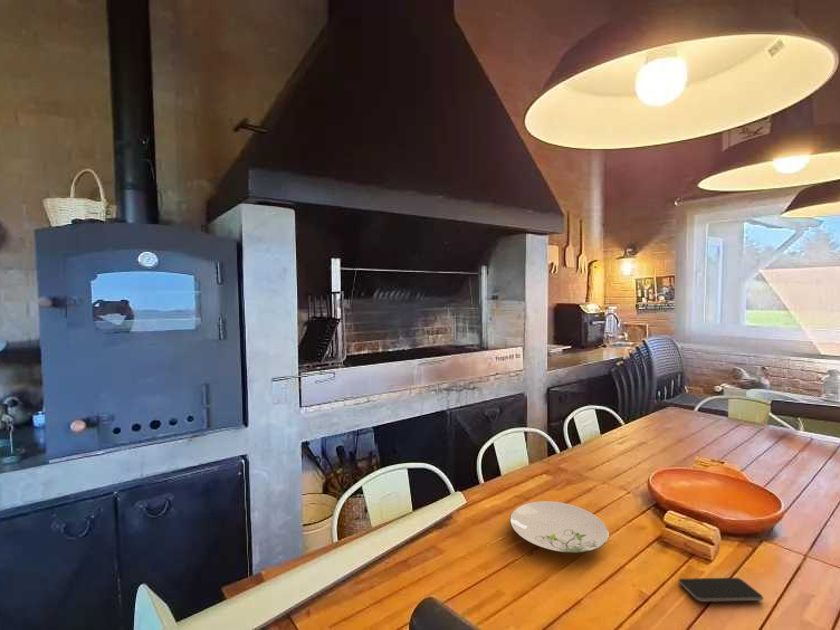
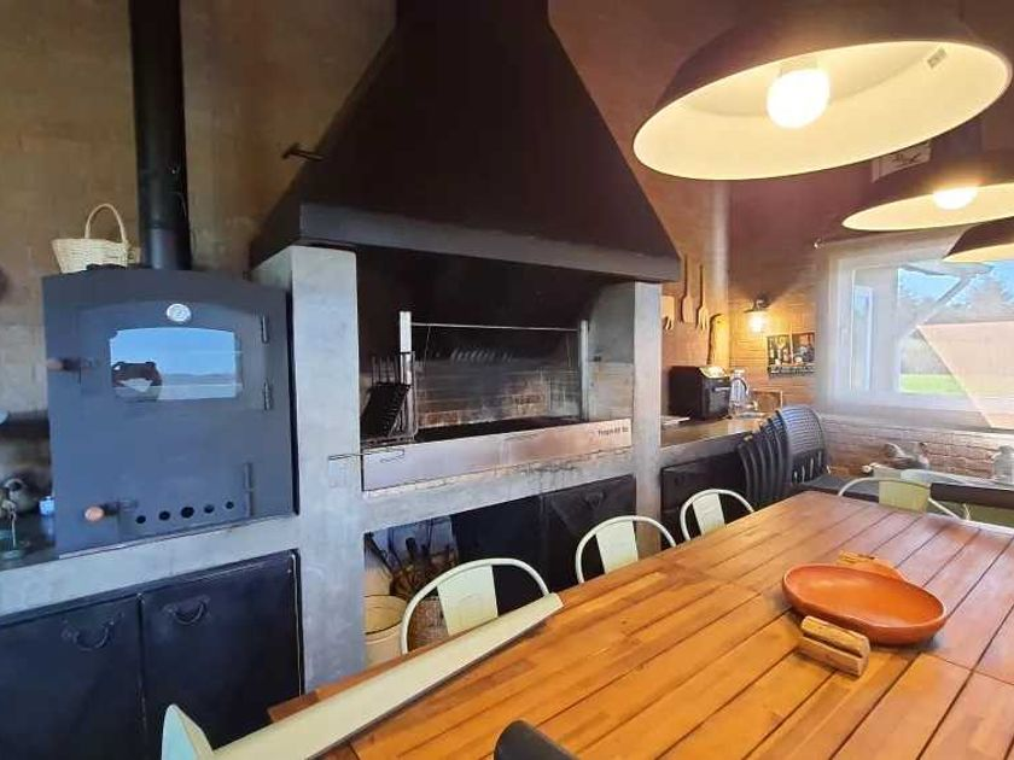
- plate [509,500,610,554]
- smartphone [678,577,764,603]
